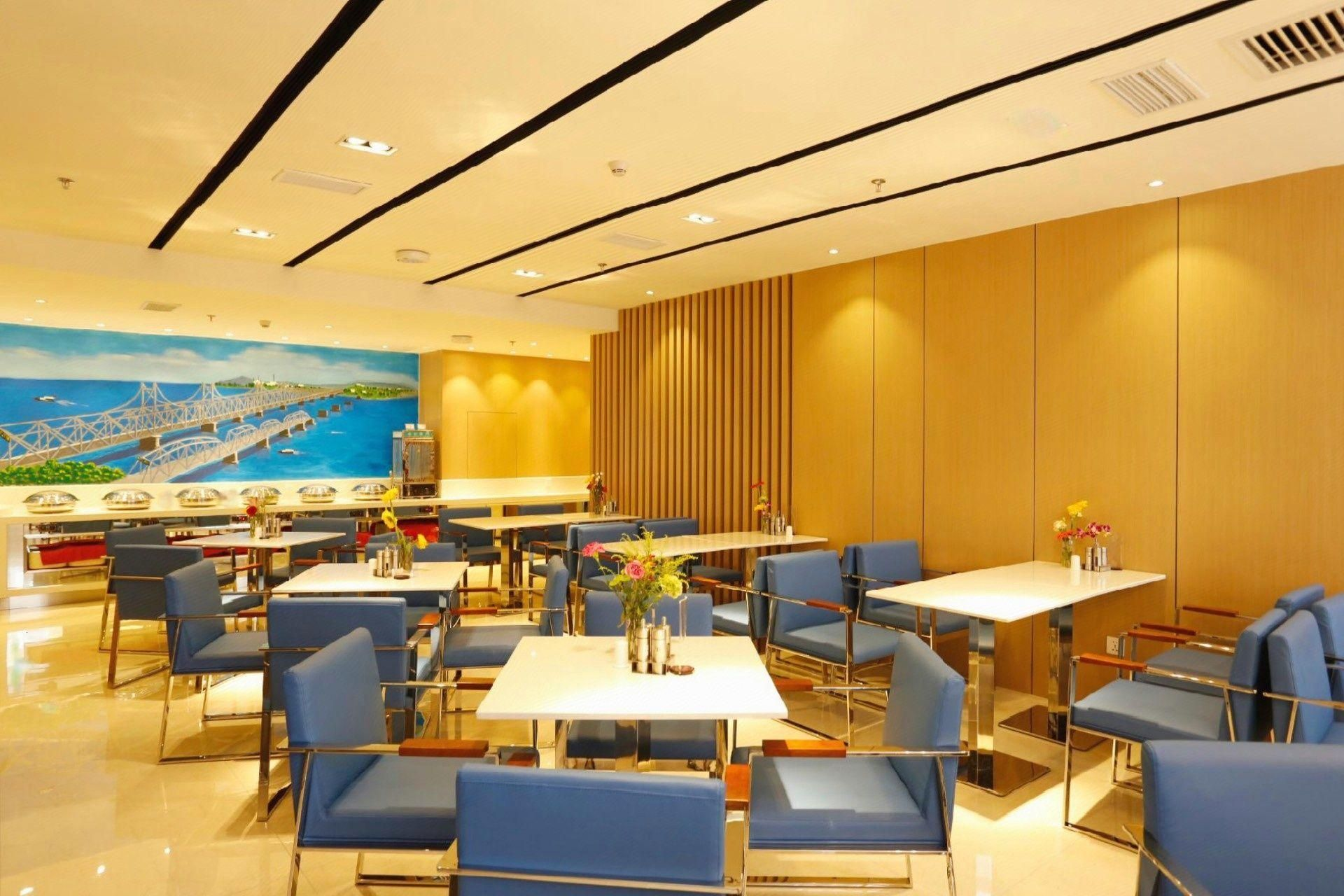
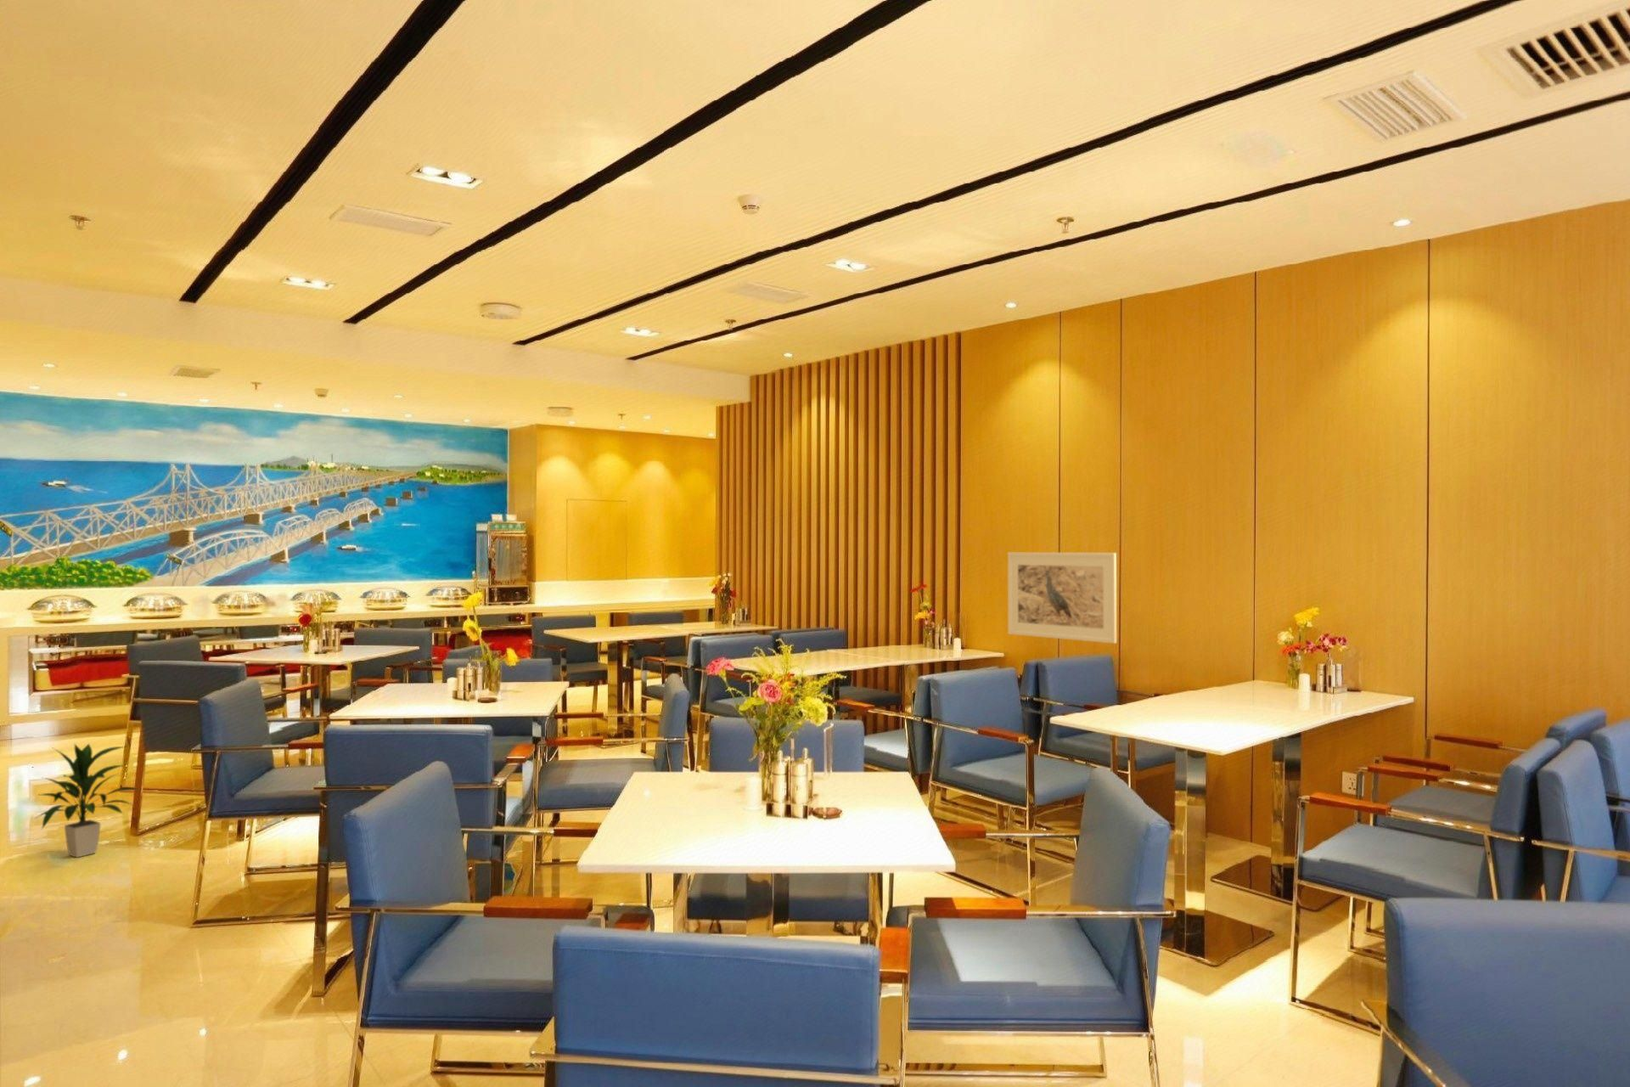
+ indoor plant [33,742,142,859]
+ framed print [1007,551,1117,644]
